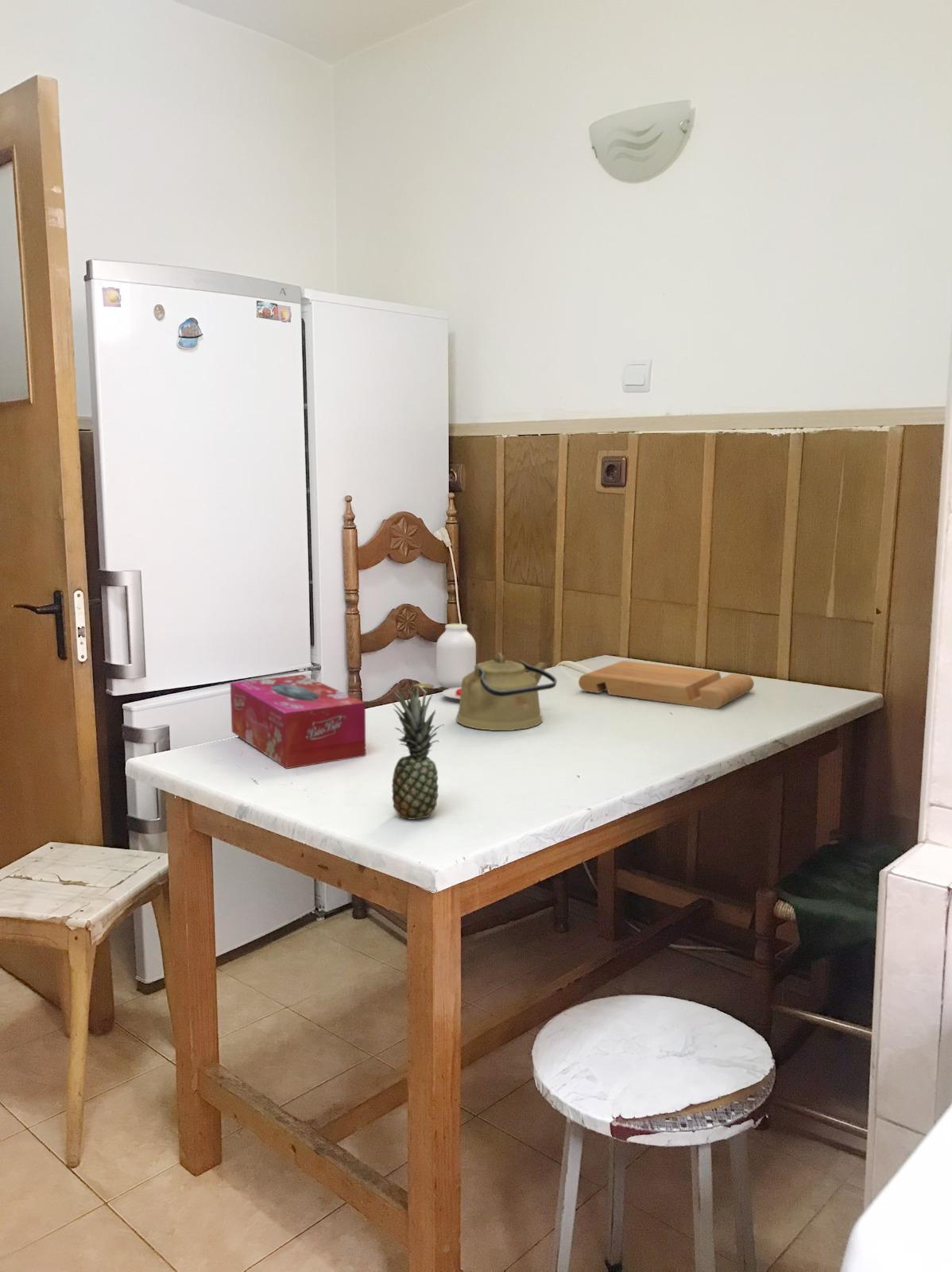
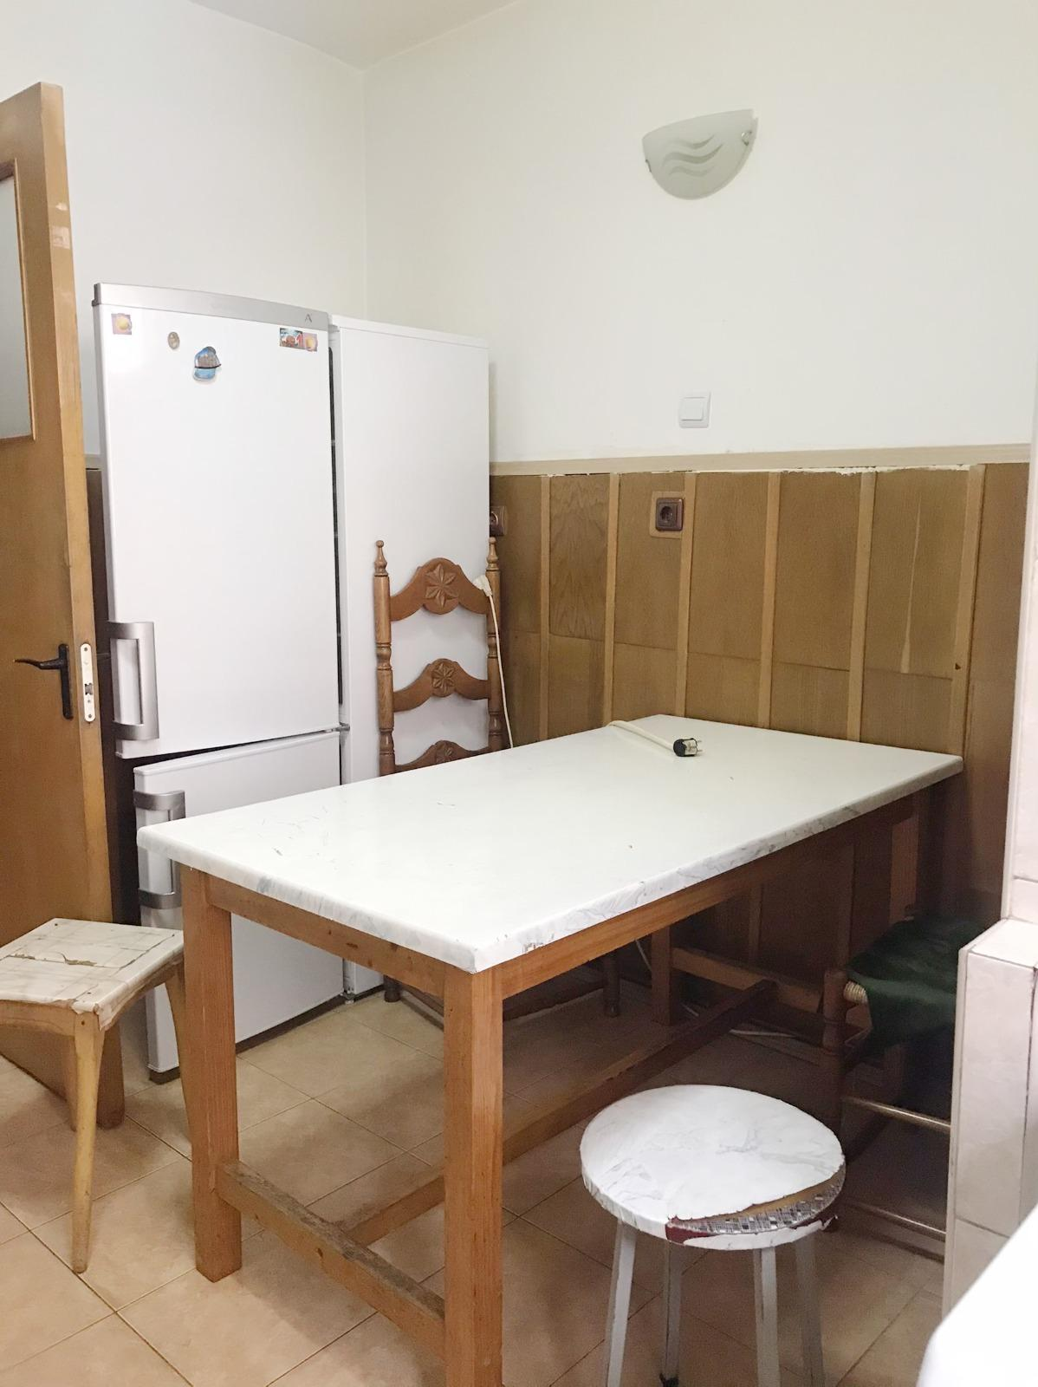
- kettle [455,652,558,731]
- jar [413,623,477,700]
- cutting board [578,660,755,710]
- fruit [389,681,445,820]
- tissue box [230,674,366,770]
